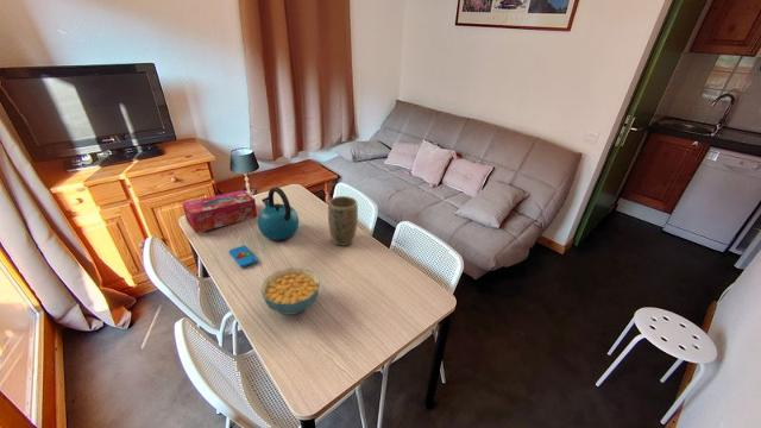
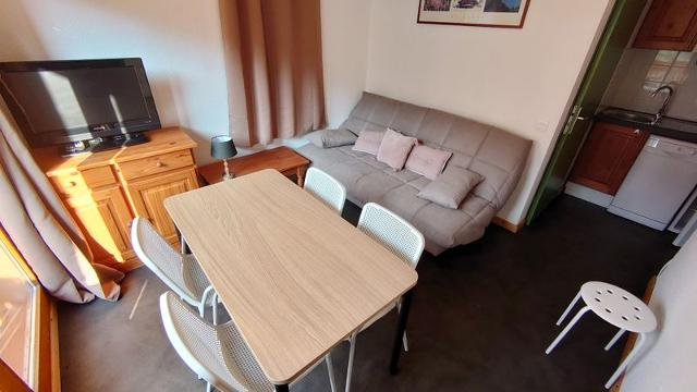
- cereal bowl [259,268,321,315]
- smartphone [228,245,259,269]
- kettle [257,185,300,241]
- plant pot [327,195,359,246]
- tissue box [181,189,258,234]
